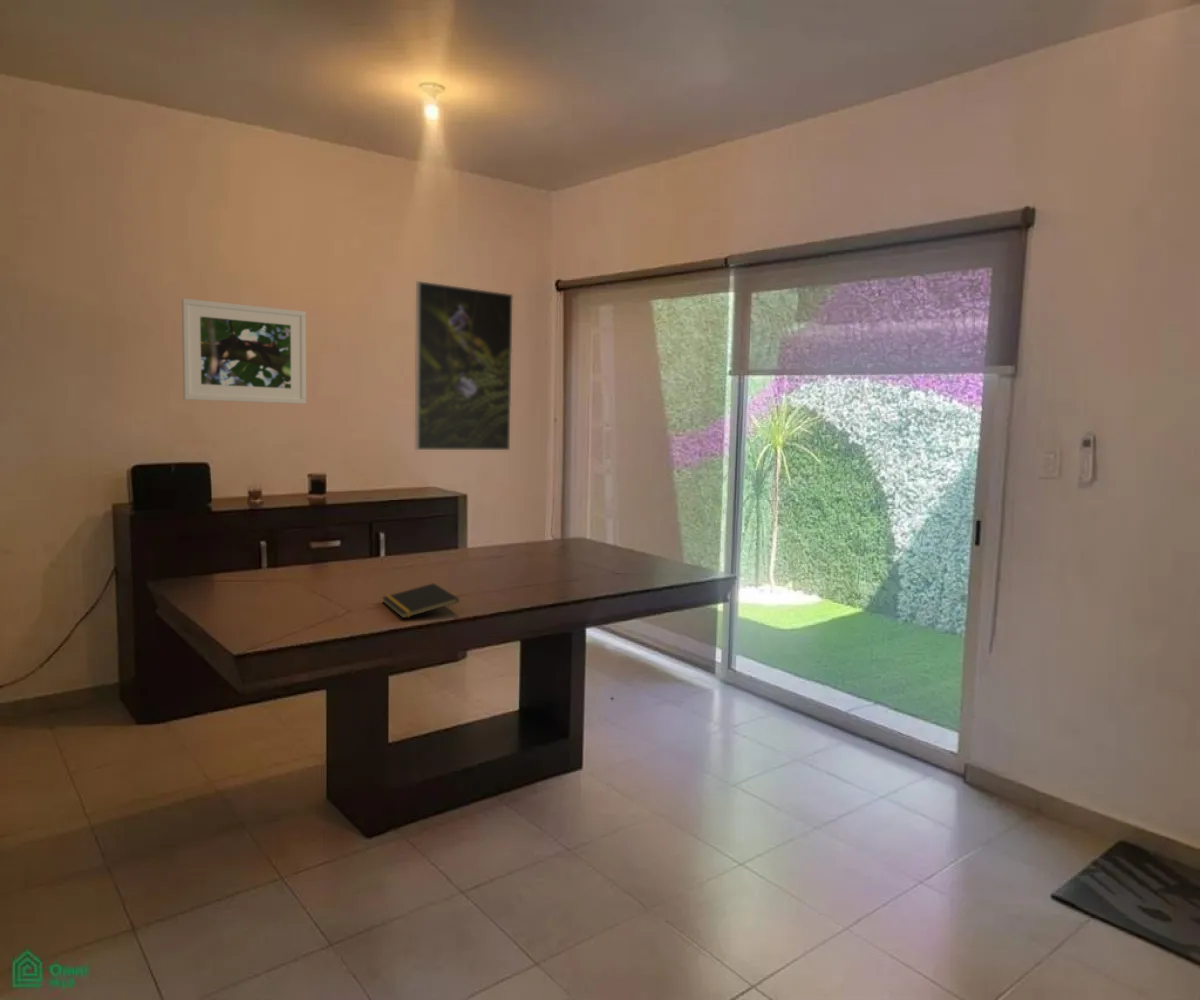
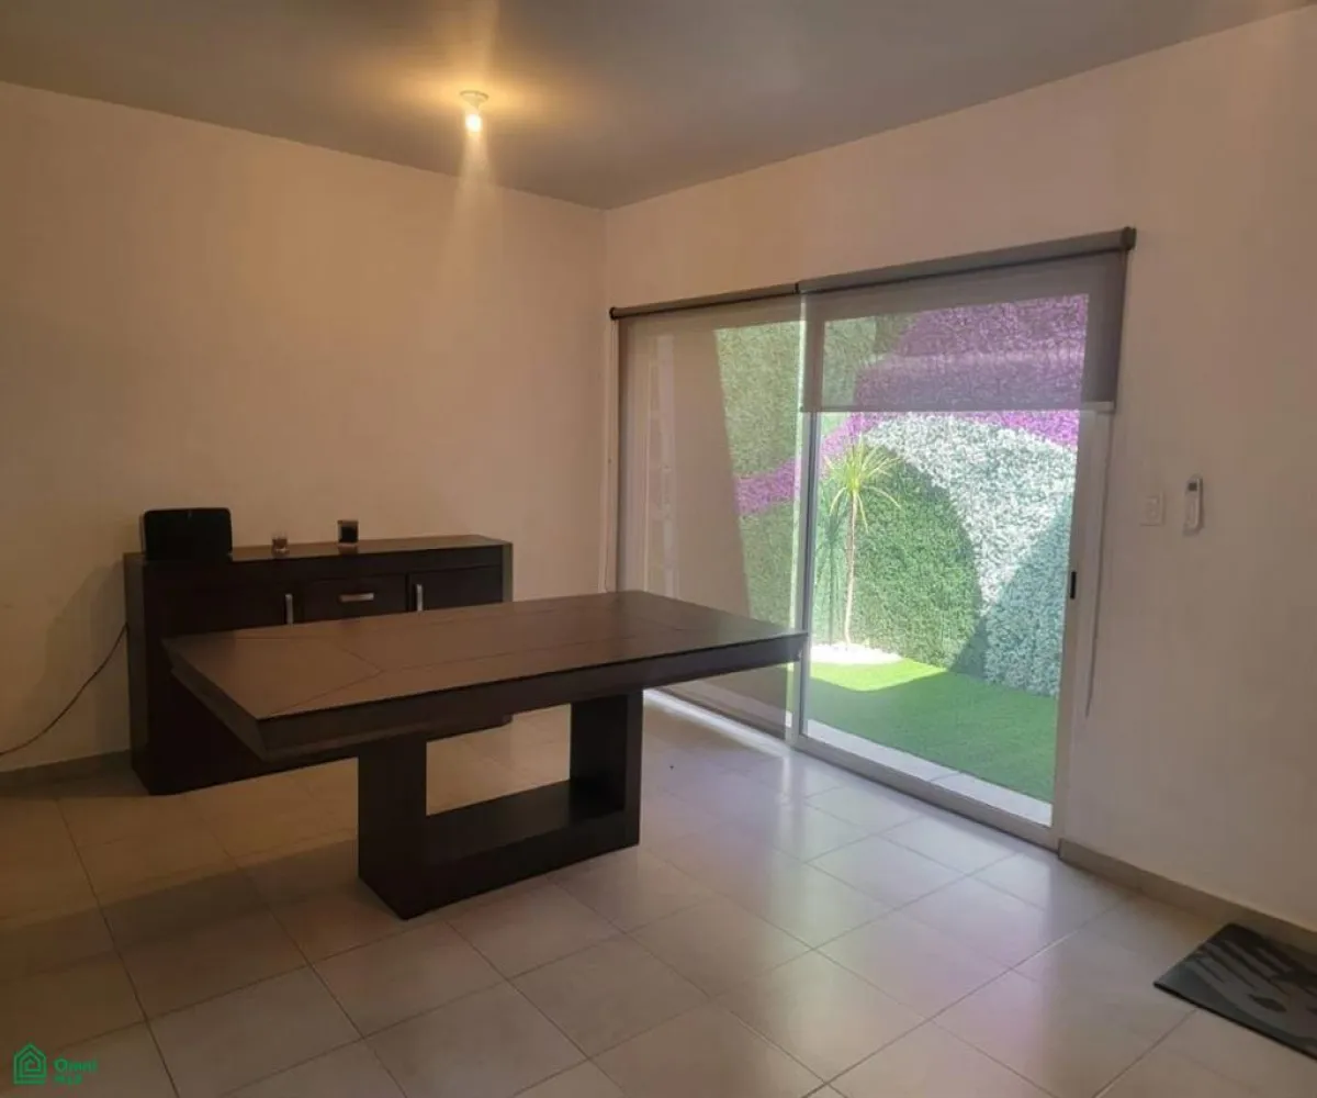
- notepad [381,582,460,619]
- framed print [414,280,514,451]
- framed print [181,297,307,405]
